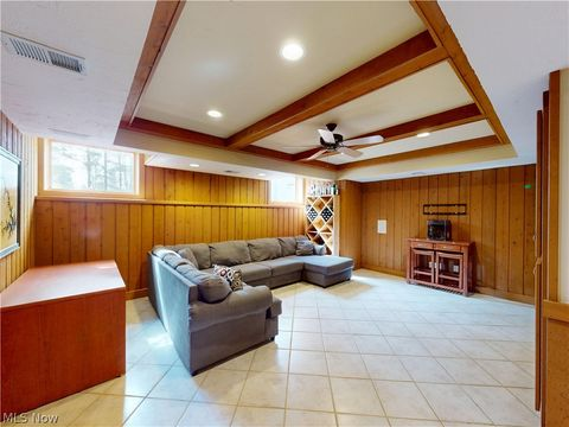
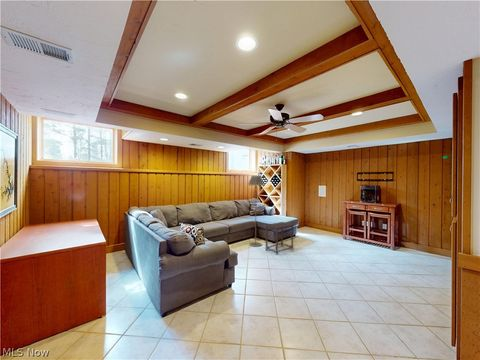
+ side table [265,221,295,255]
+ floor lamp [247,174,265,248]
